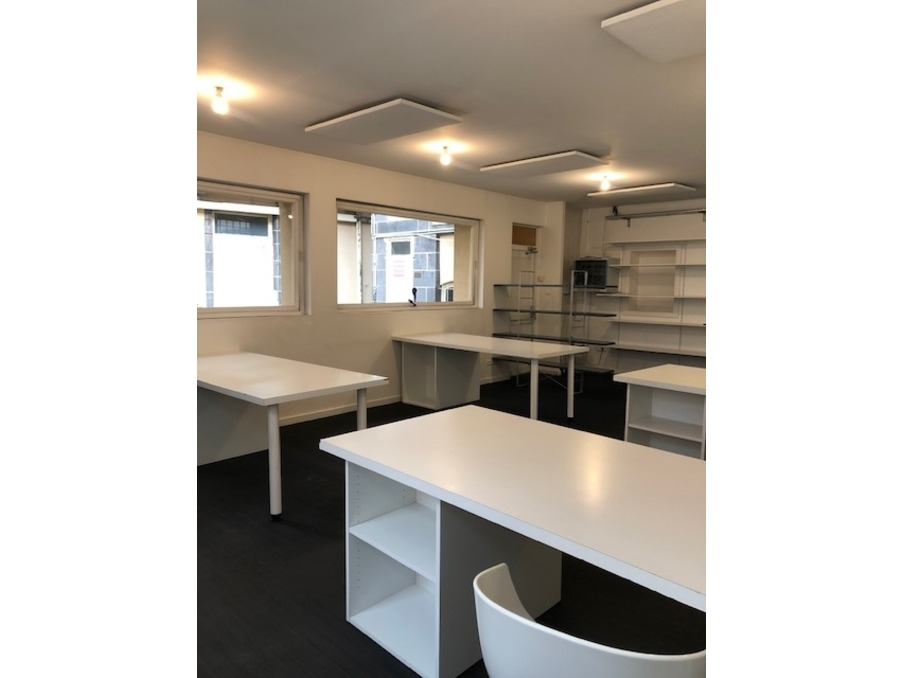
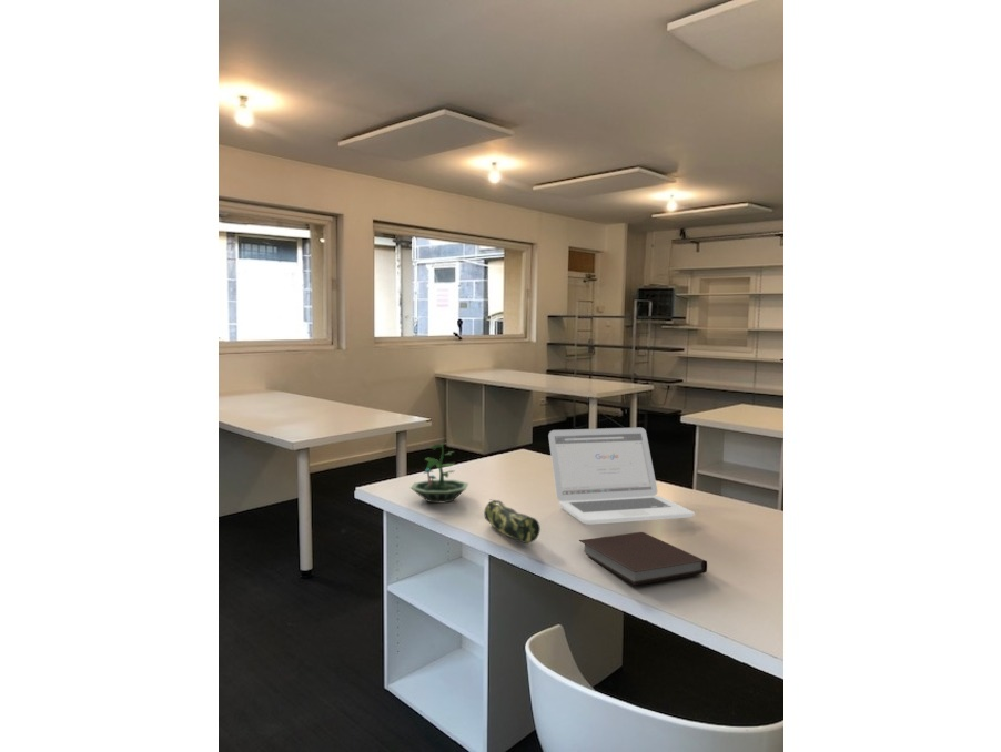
+ terrarium [410,441,469,504]
+ pencil case [483,499,542,545]
+ laptop [547,426,696,526]
+ notebook [578,531,708,586]
